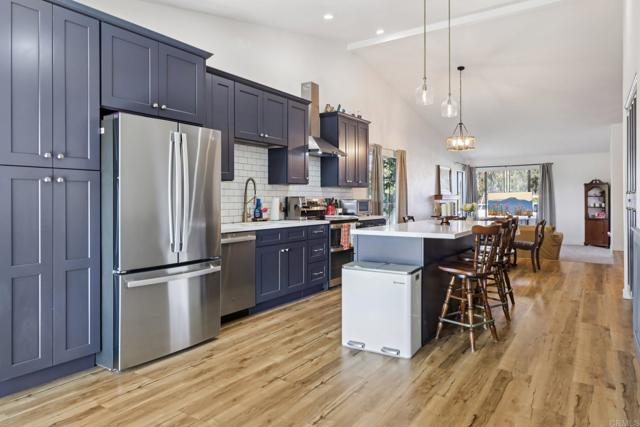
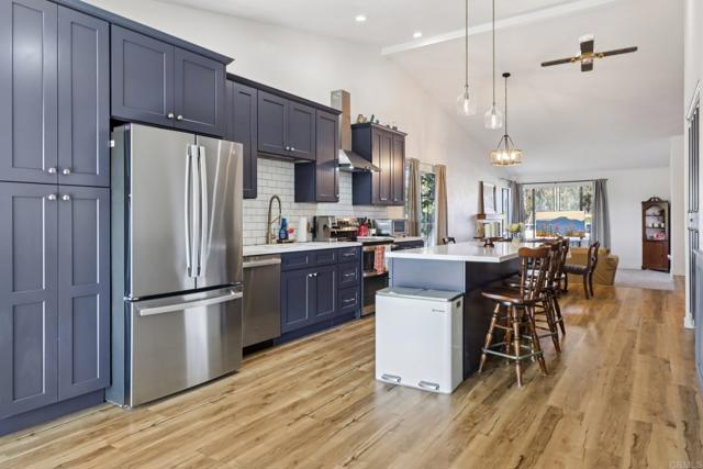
+ ceiling fan [539,33,639,72]
